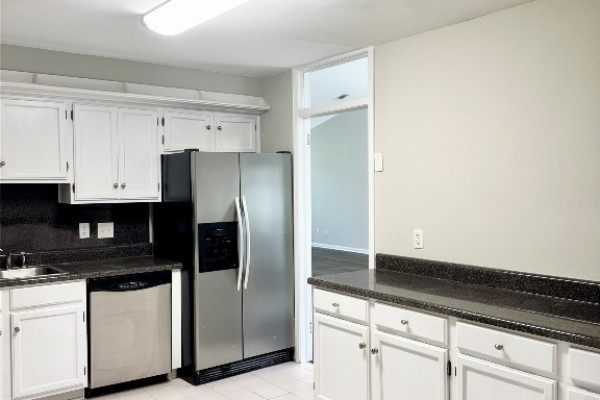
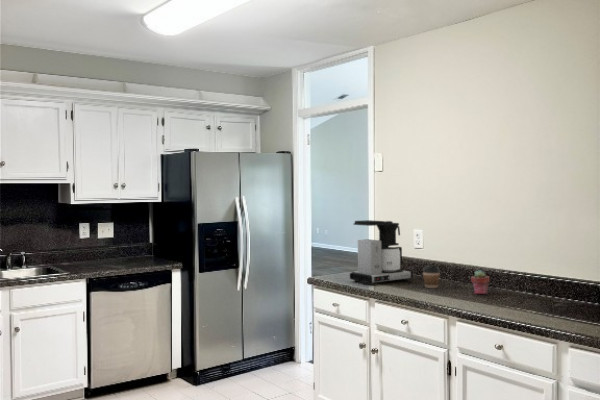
+ coffee cup [422,264,441,289]
+ coffee maker [349,219,414,286]
+ potted succulent [470,269,491,295]
